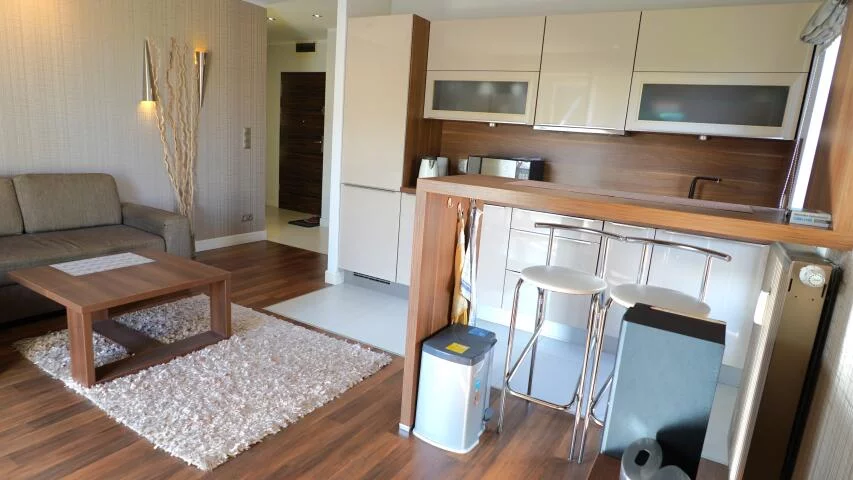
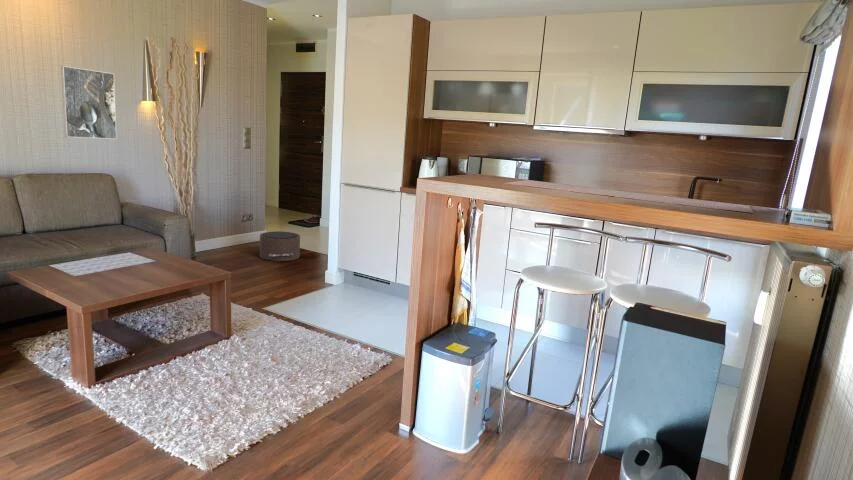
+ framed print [60,65,118,140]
+ pouf [258,230,301,262]
